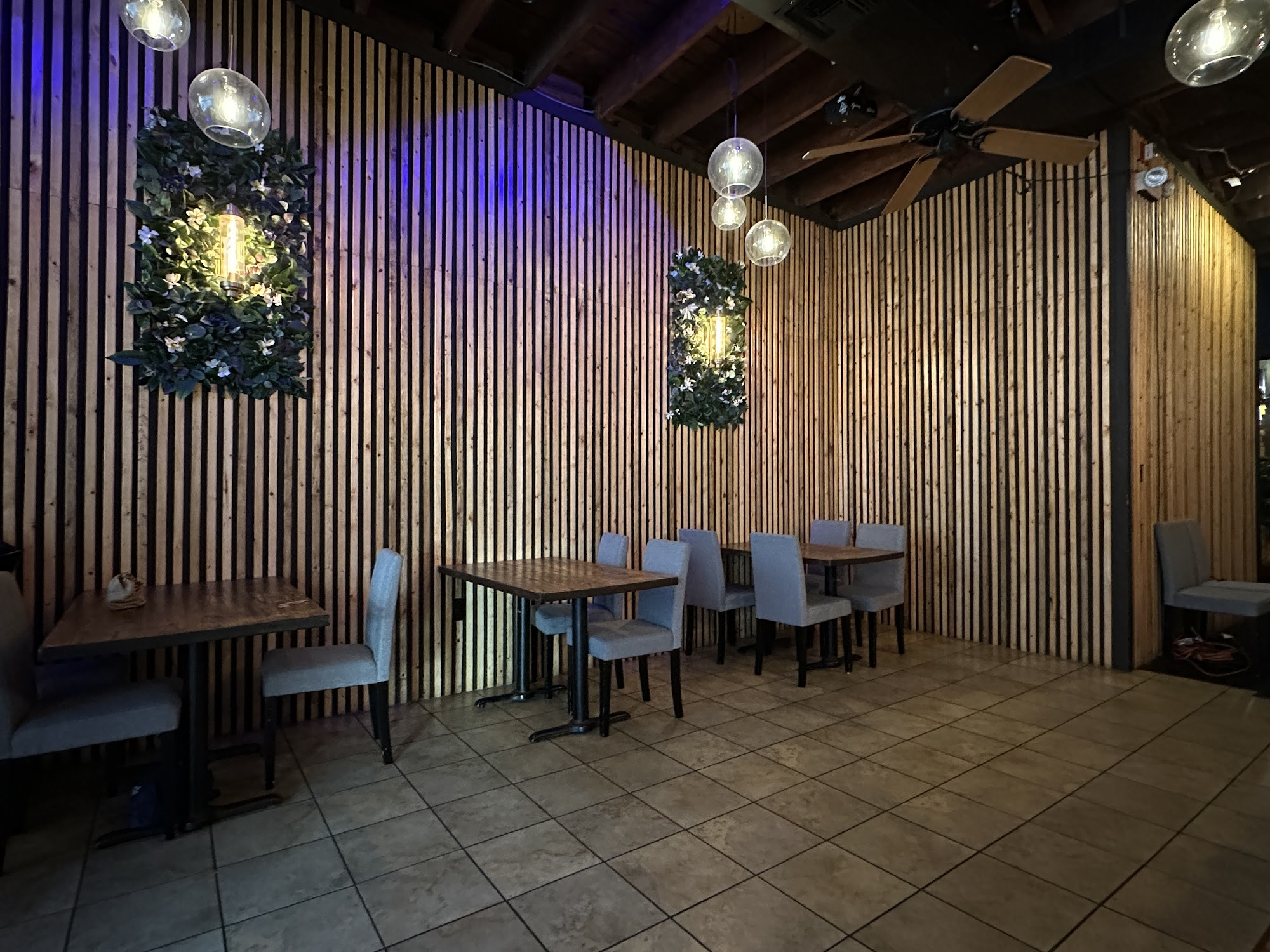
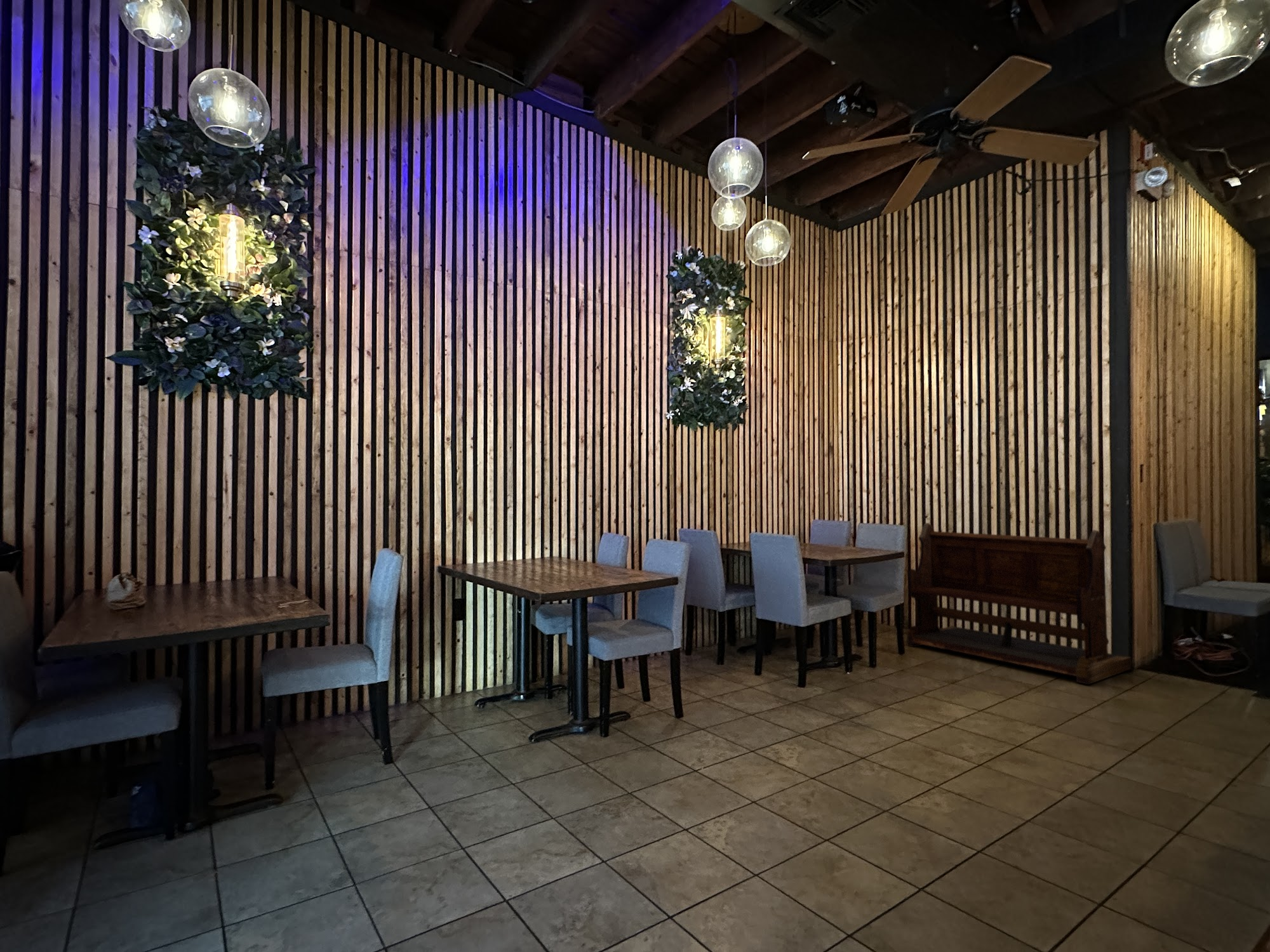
+ bench [906,522,1132,685]
